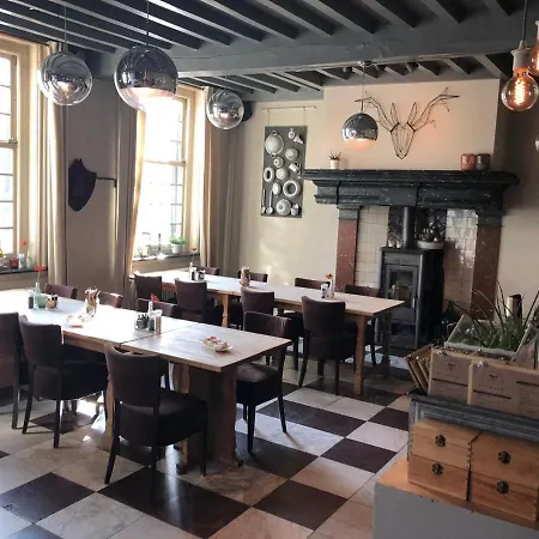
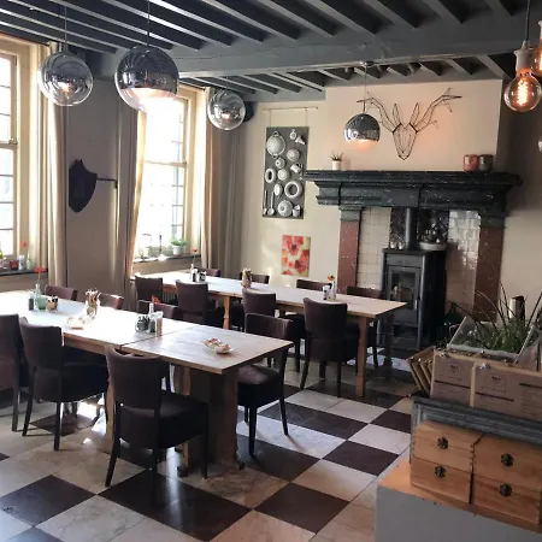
+ wall art [279,234,312,278]
